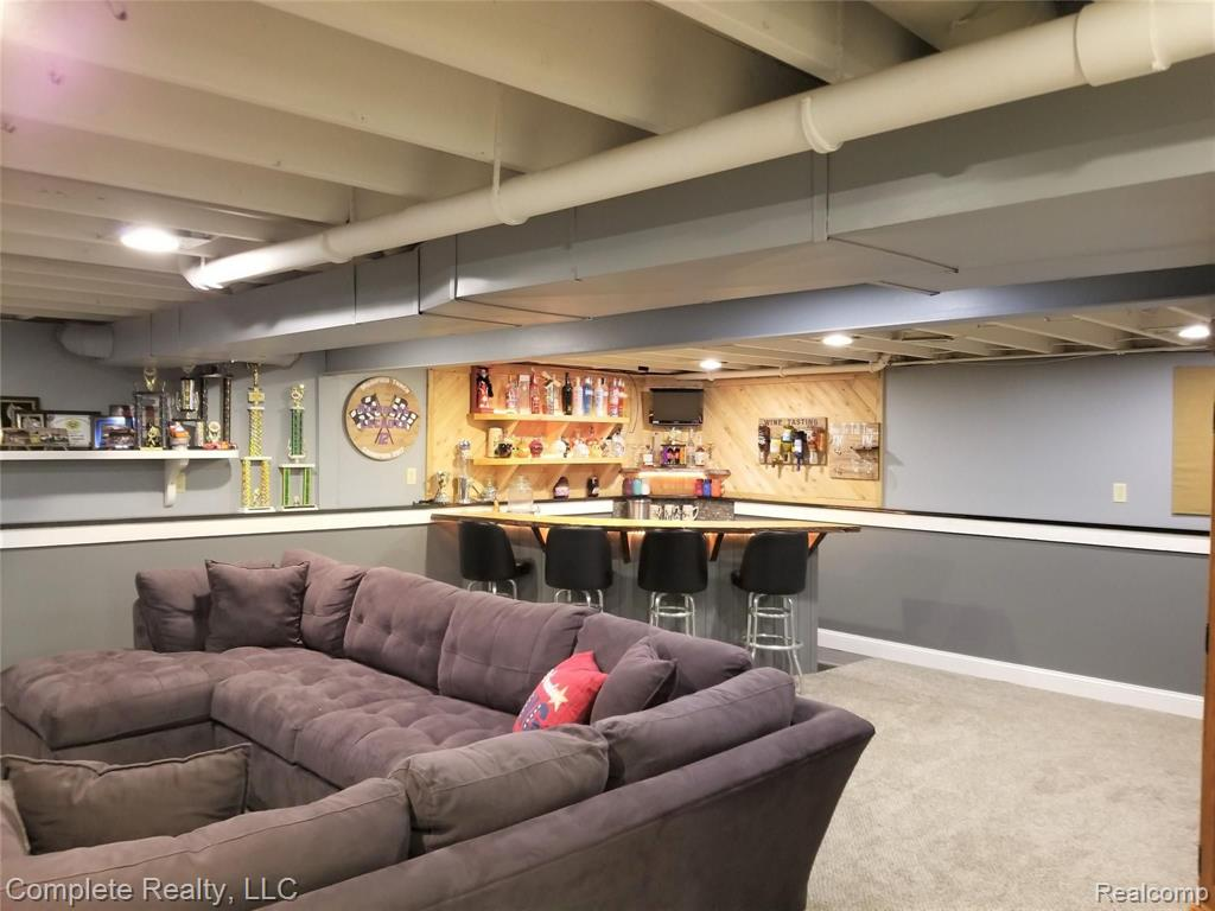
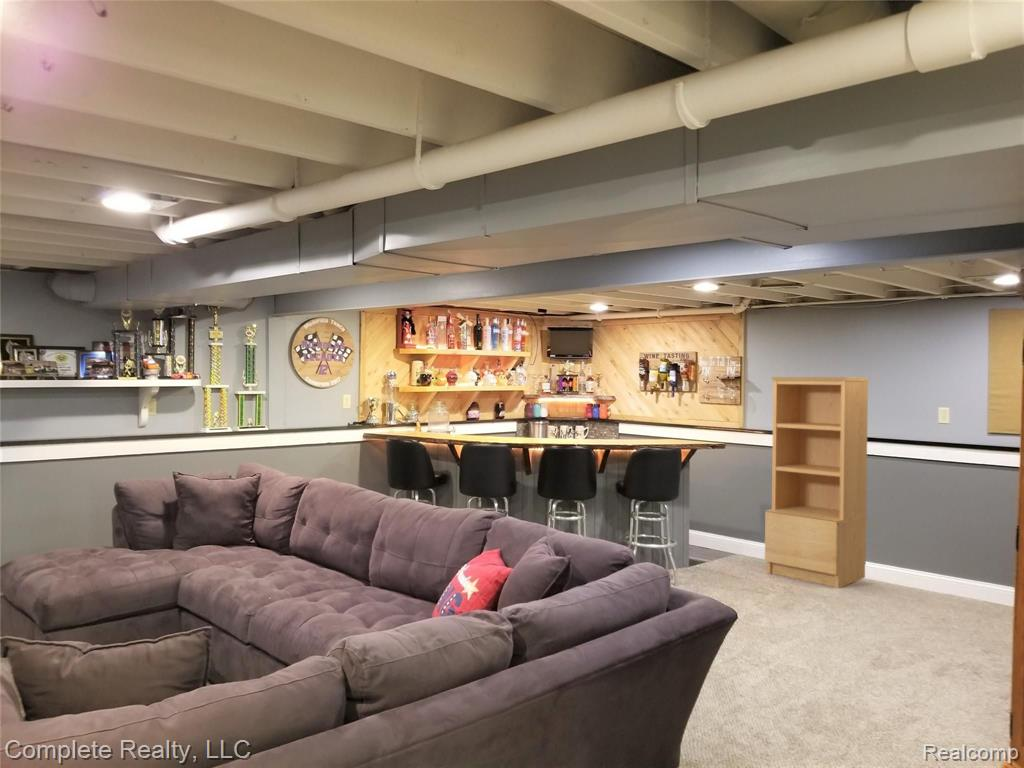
+ bookcase [764,376,869,589]
